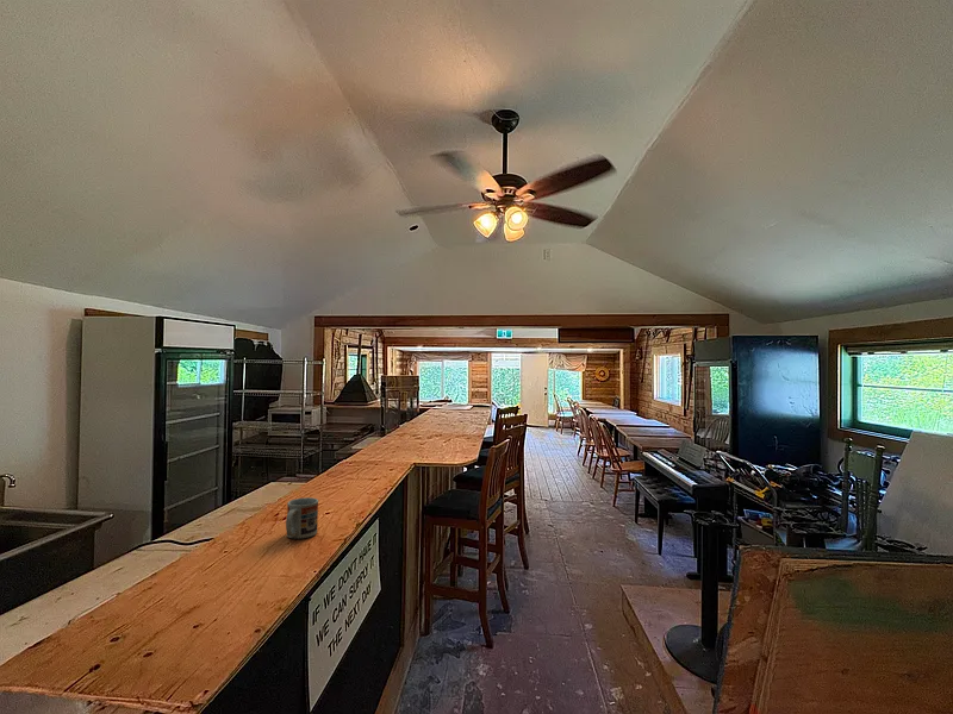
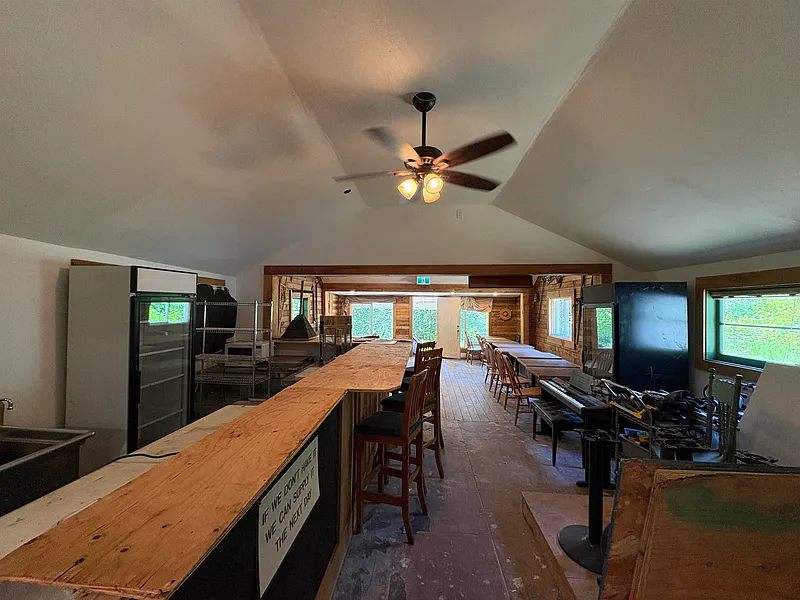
- cup [285,496,319,540]
